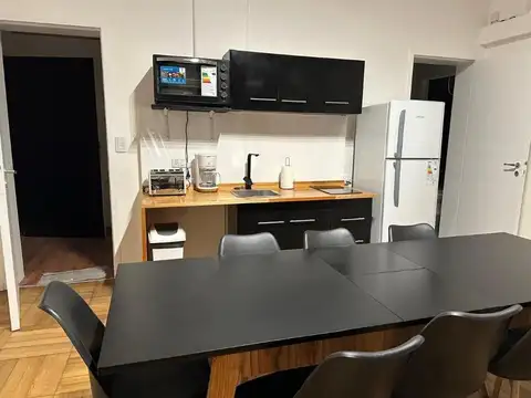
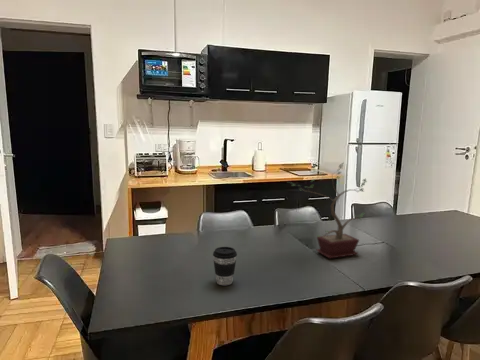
+ coffee cup [212,246,238,286]
+ potted plant [287,161,368,259]
